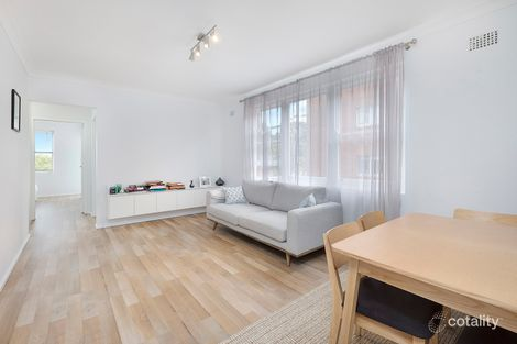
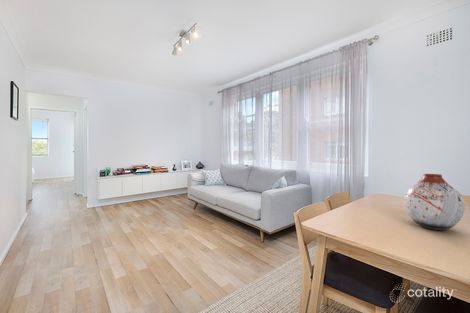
+ vase [403,173,466,231]
